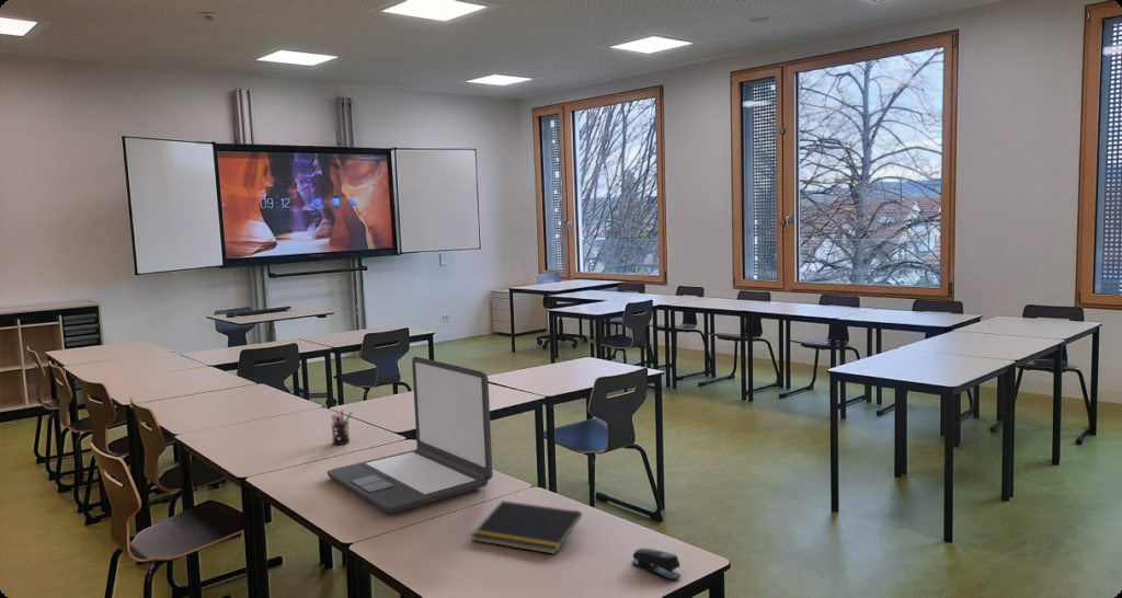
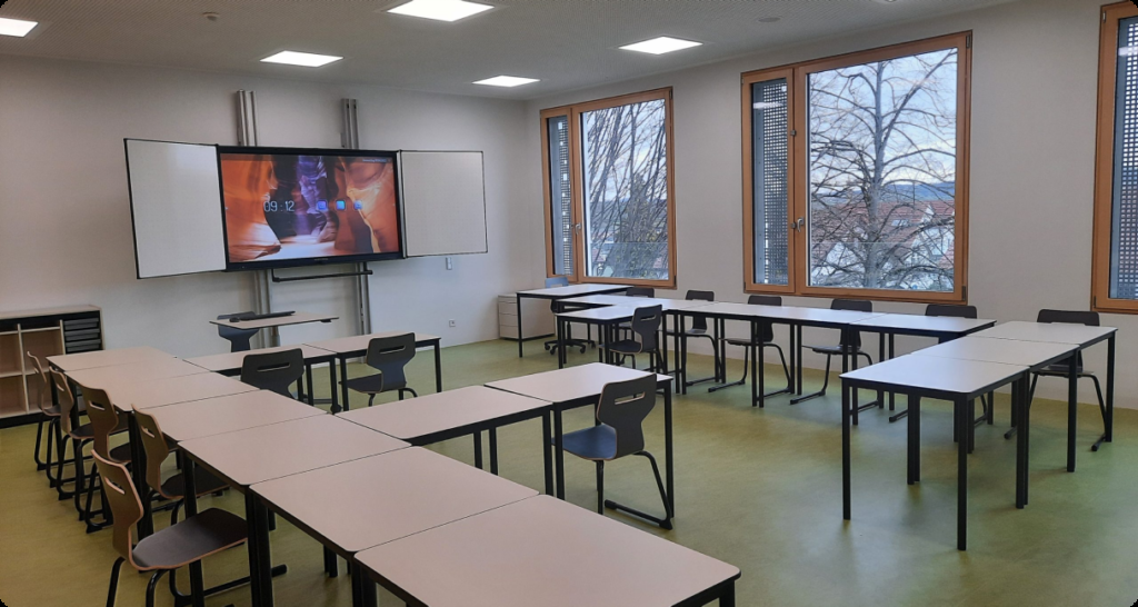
- laptop [327,356,494,514]
- stapler [631,547,682,580]
- notepad [470,499,583,555]
- pen holder [330,409,353,446]
